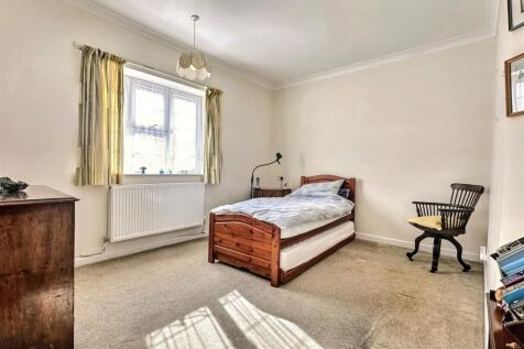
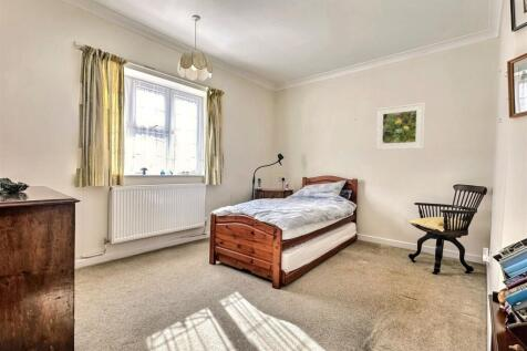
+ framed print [374,102,426,152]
